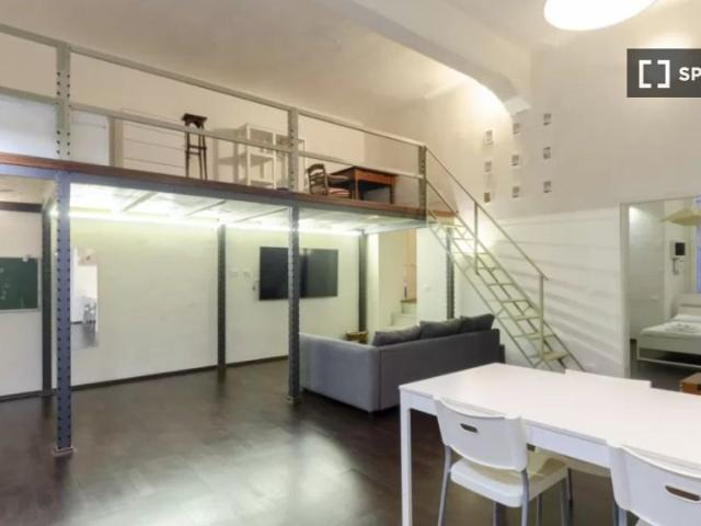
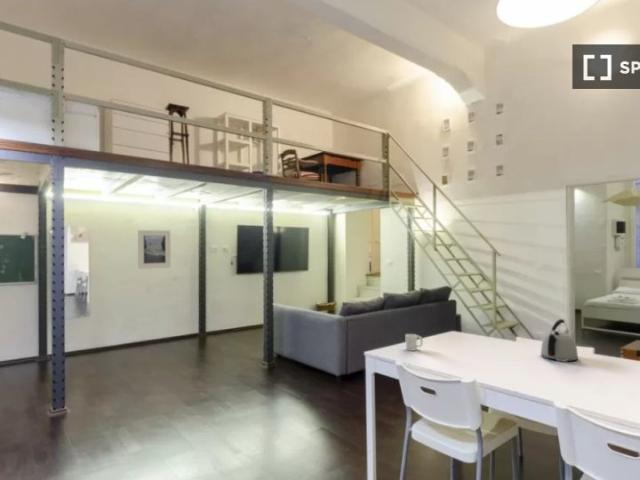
+ kettle [540,318,579,363]
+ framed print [137,229,172,270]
+ cup [405,333,424,352]
